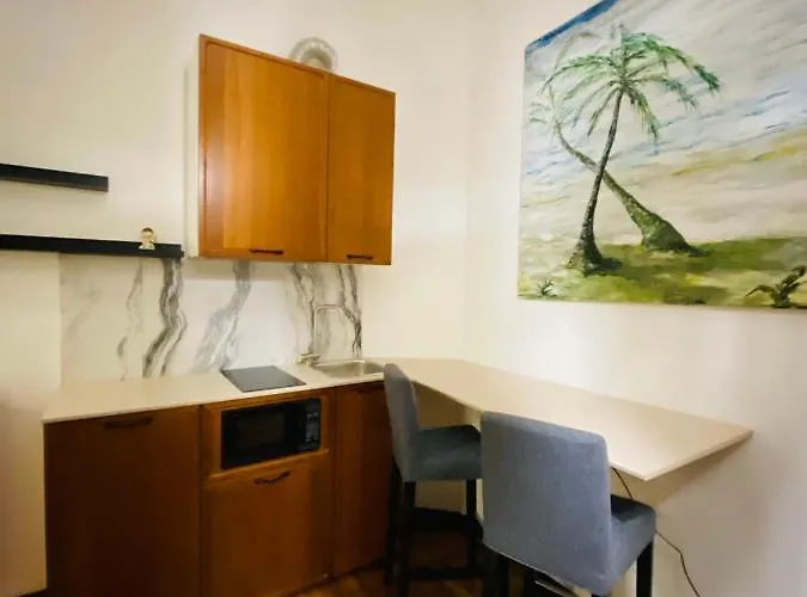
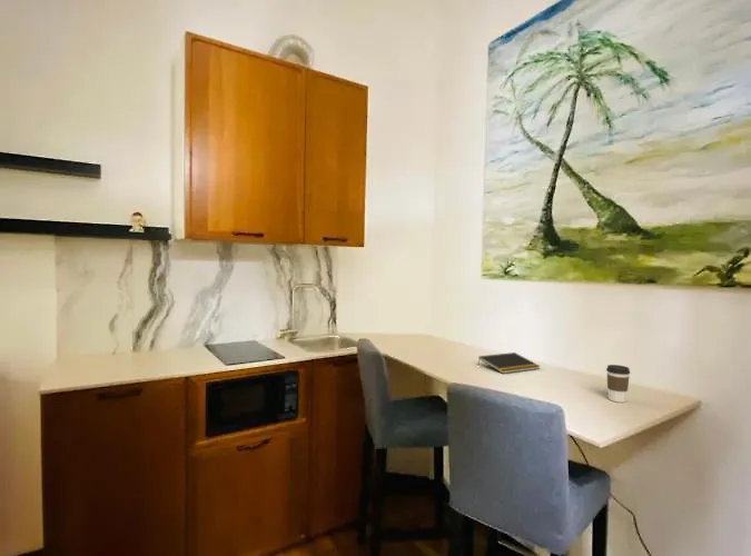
+ coffee cup [605,364,631,404]
+ notepad [477,351,541,375]
